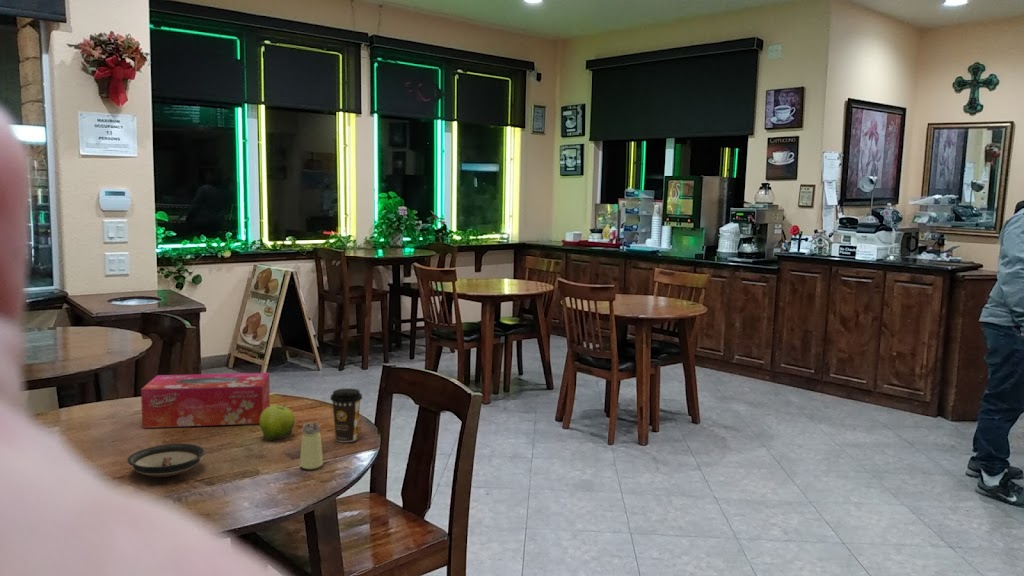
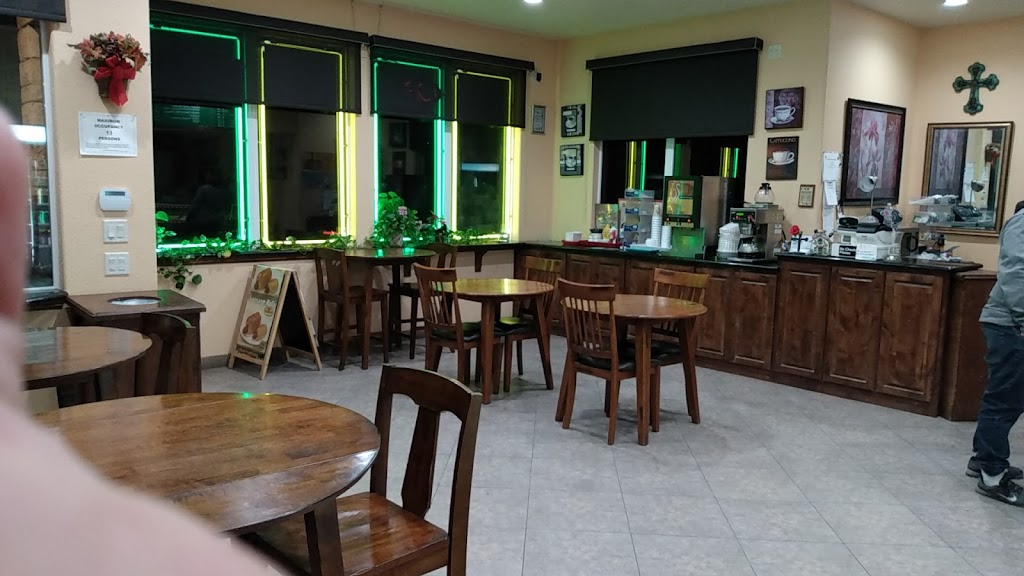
- coffee cup [329,388,363,443]
- saucer [127,443,206,478]
- tissue box [140,372,271,429]
- fruit [259,404,296,441]
- saltshaker [299,421,324,470]
